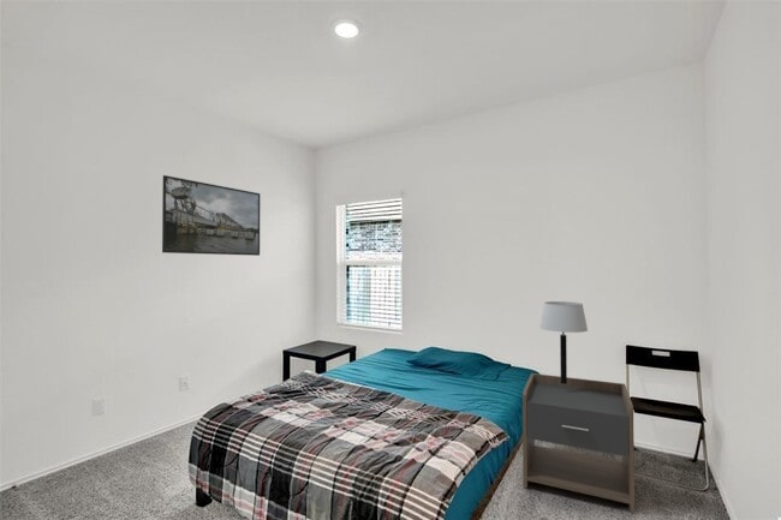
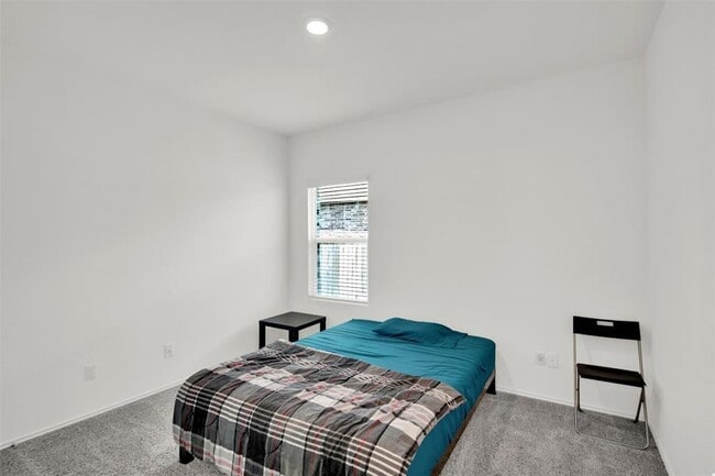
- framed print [161,174,261,257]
- nightstand [521,372,636,514]
- table lamp [538,300,589,384]
